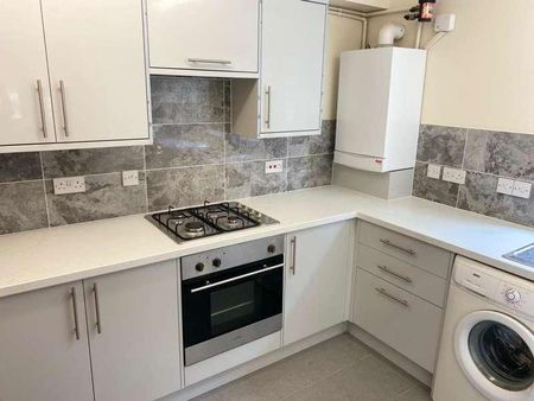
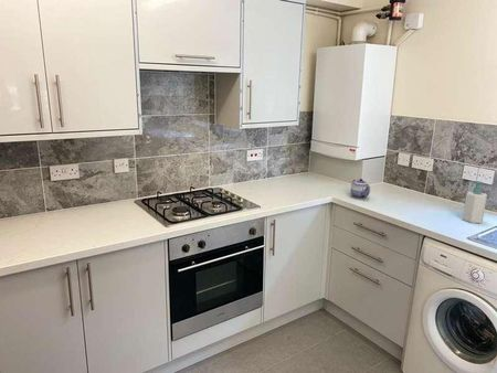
+ teapot [350,178,371,200]
+ soap bottle [462,180,488,224]
